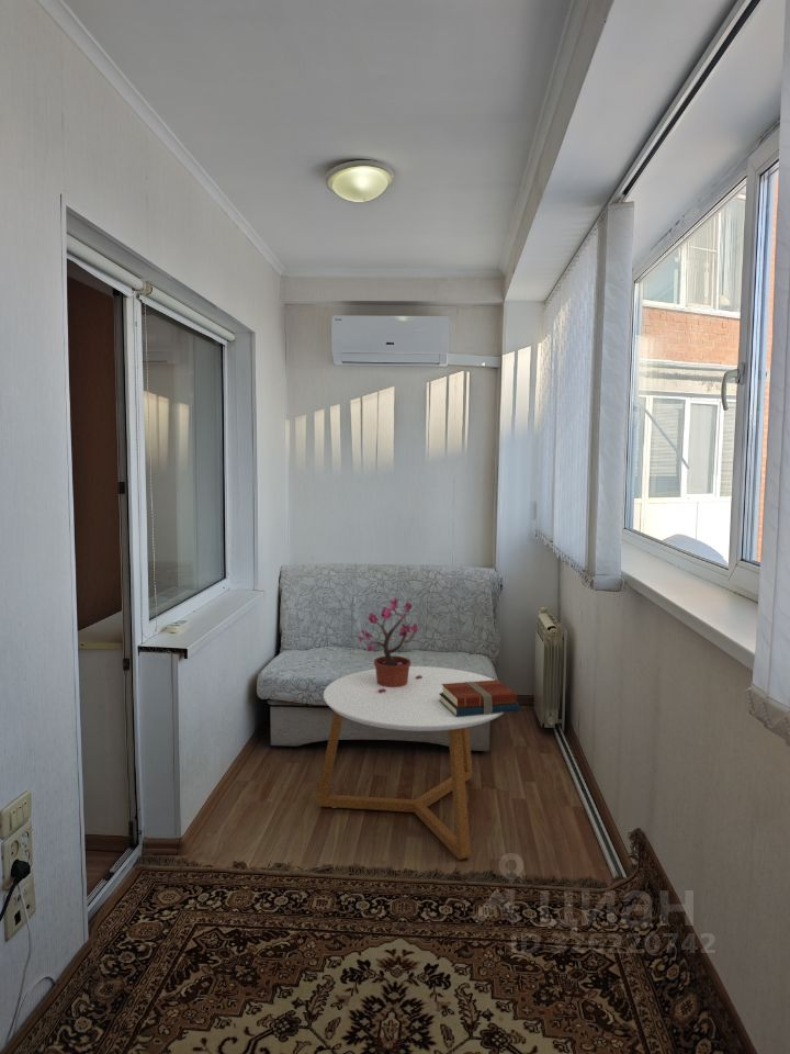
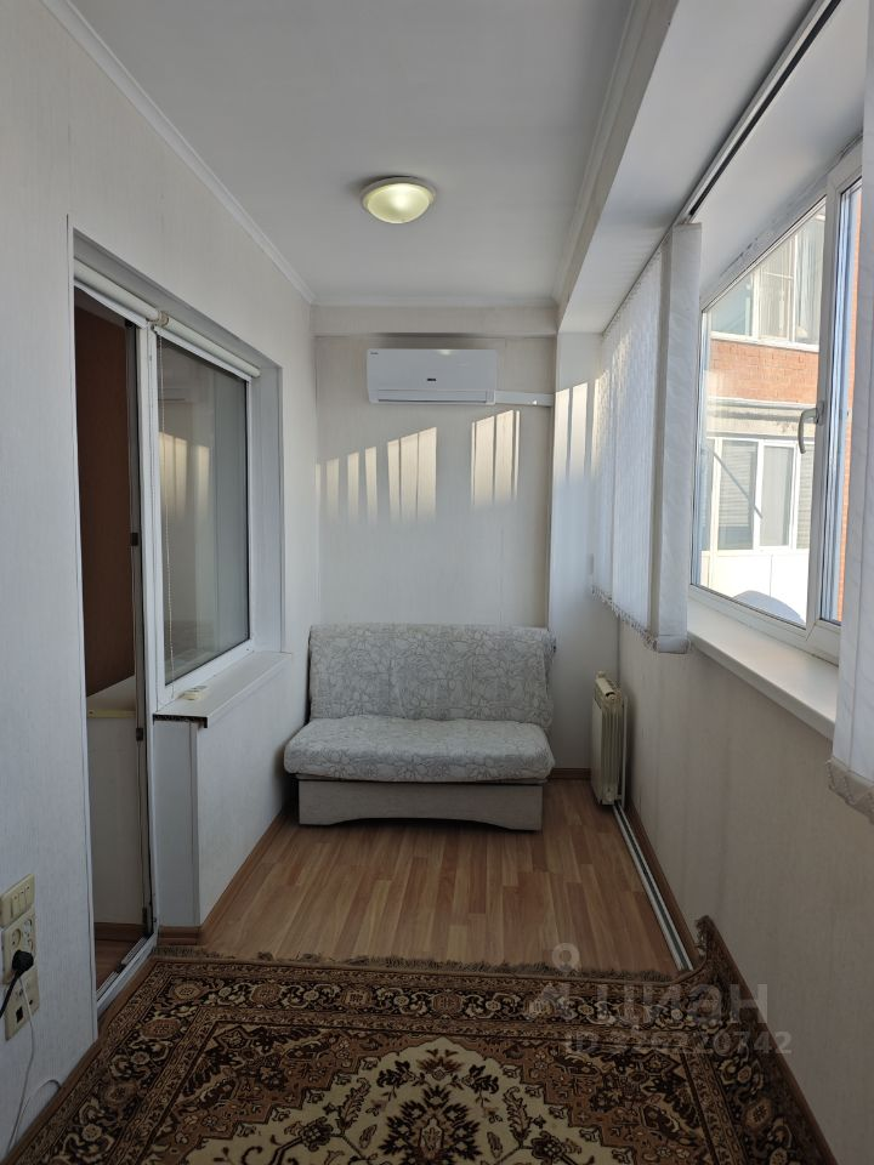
- coffee table [316,665,505,861]
- books [439,679,520,717]
- potted plant [357,597,422,693]
